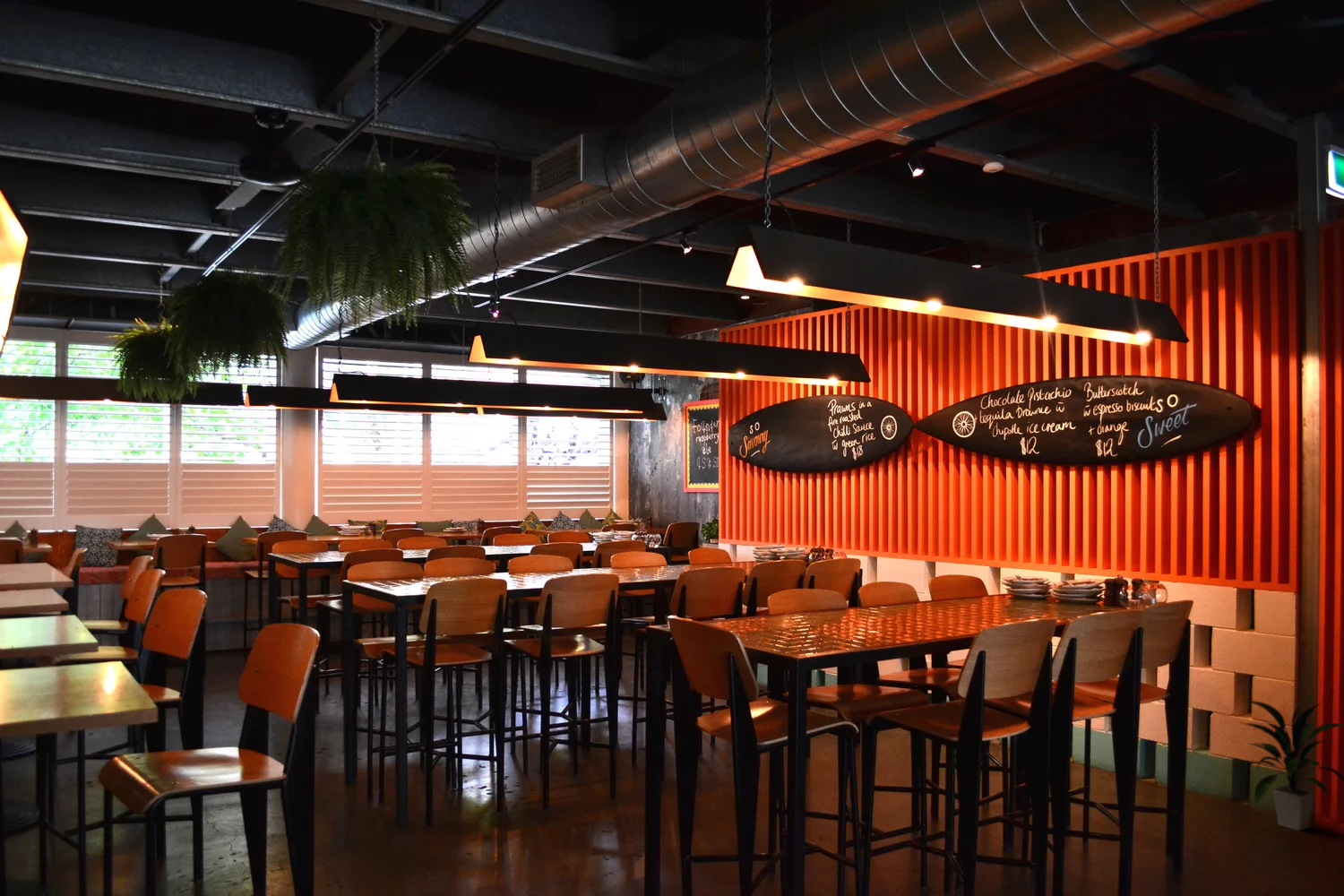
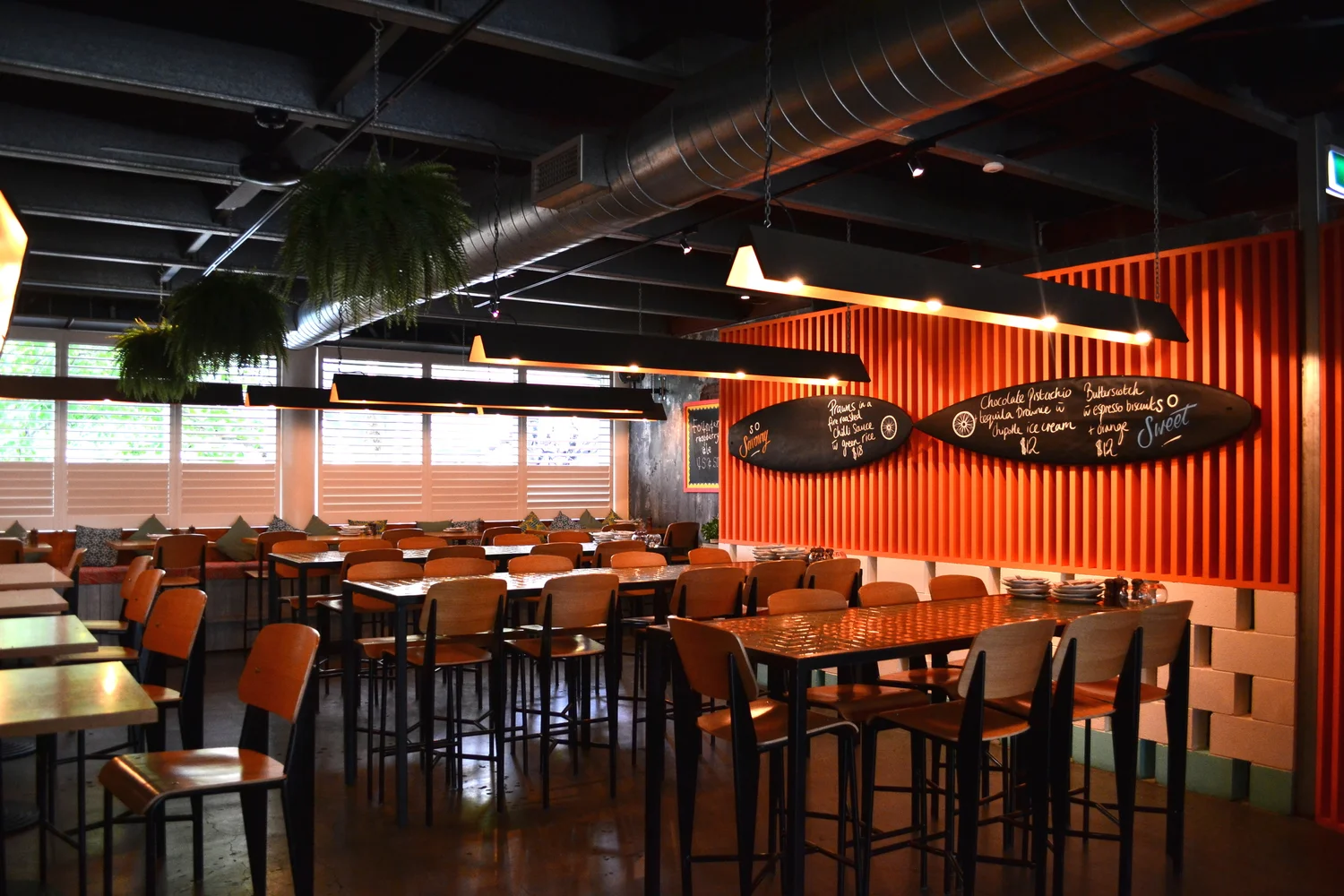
- indoor plant [1237,696,1344,831]
